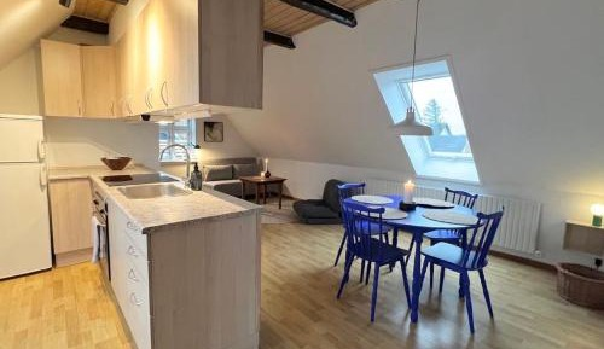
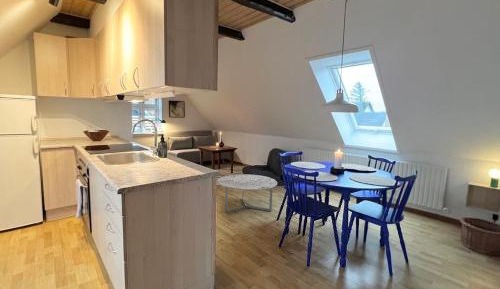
+ coffee table [216,173,278,214]
